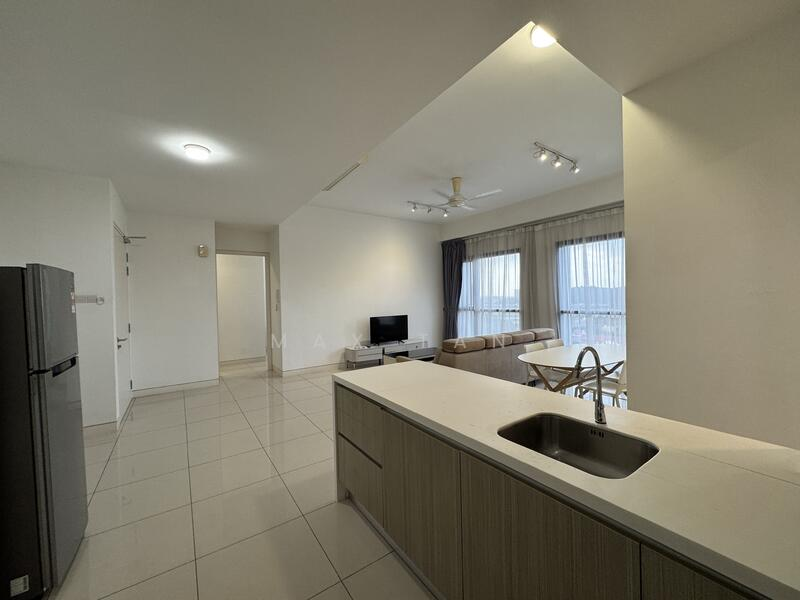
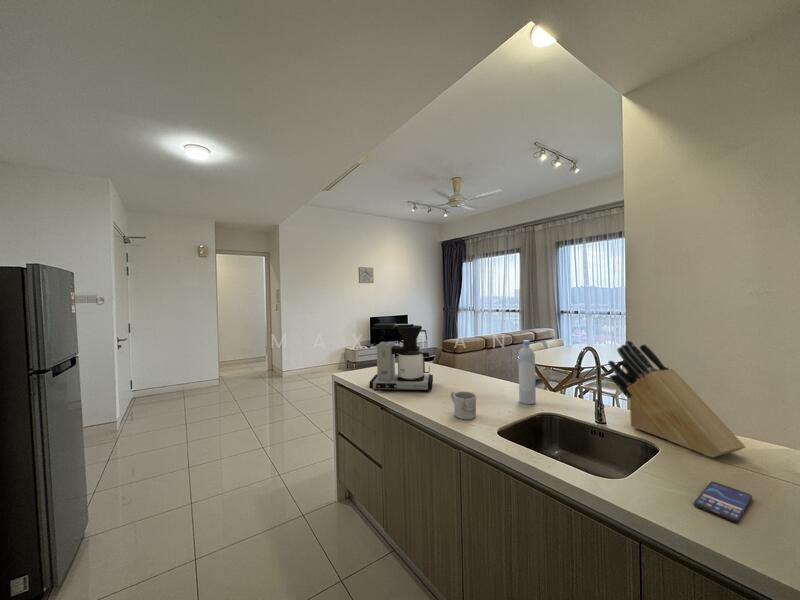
+ mug [450,390,477,420]
+ coffee maker [368,321,434,393]
+ smartphone [693,481,753,524]
+ bottle [517,339,537,405]
+ wall art [358,266,375,284]
+ knife block [607,340,746,458]
